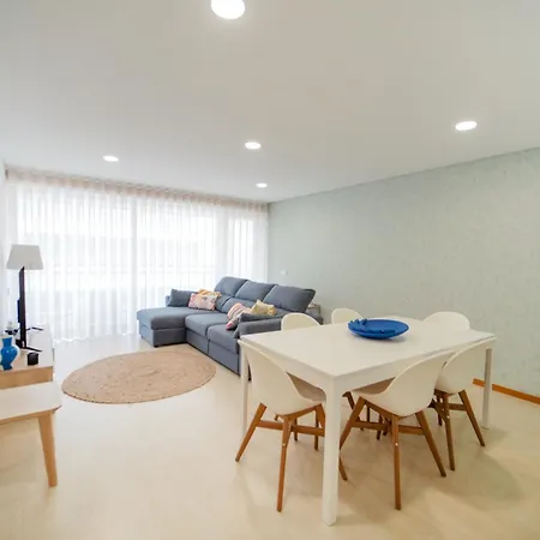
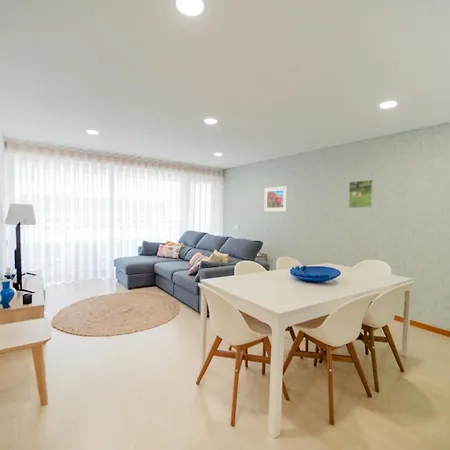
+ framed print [347,179,374,209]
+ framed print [263,185,288,213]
